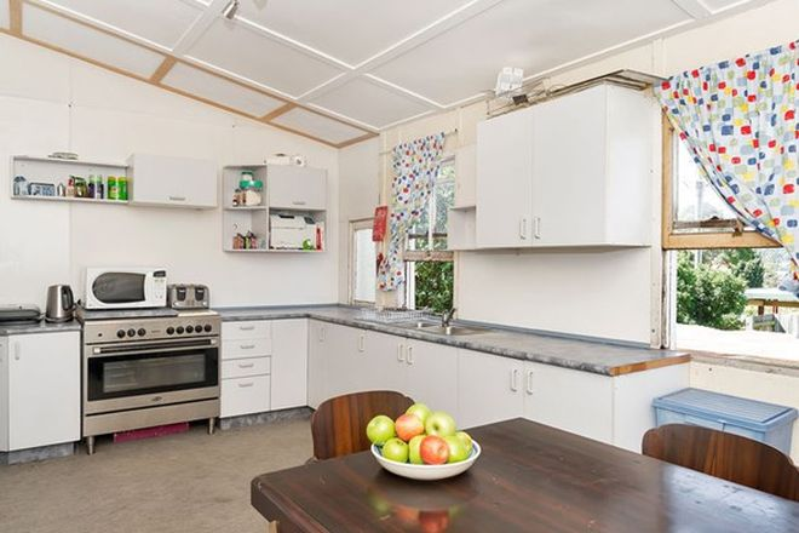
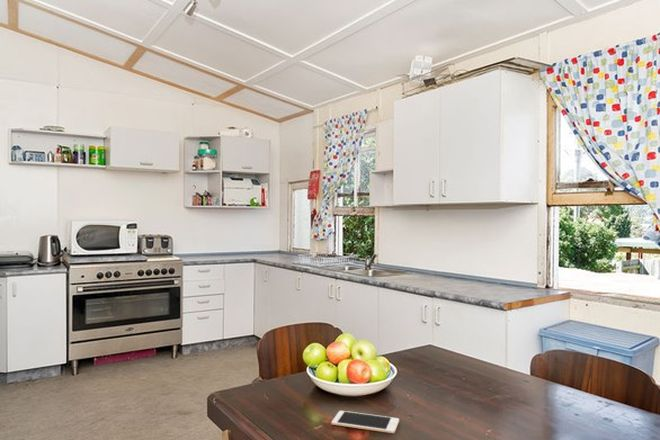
+ cell phone [330,410,400,434]
